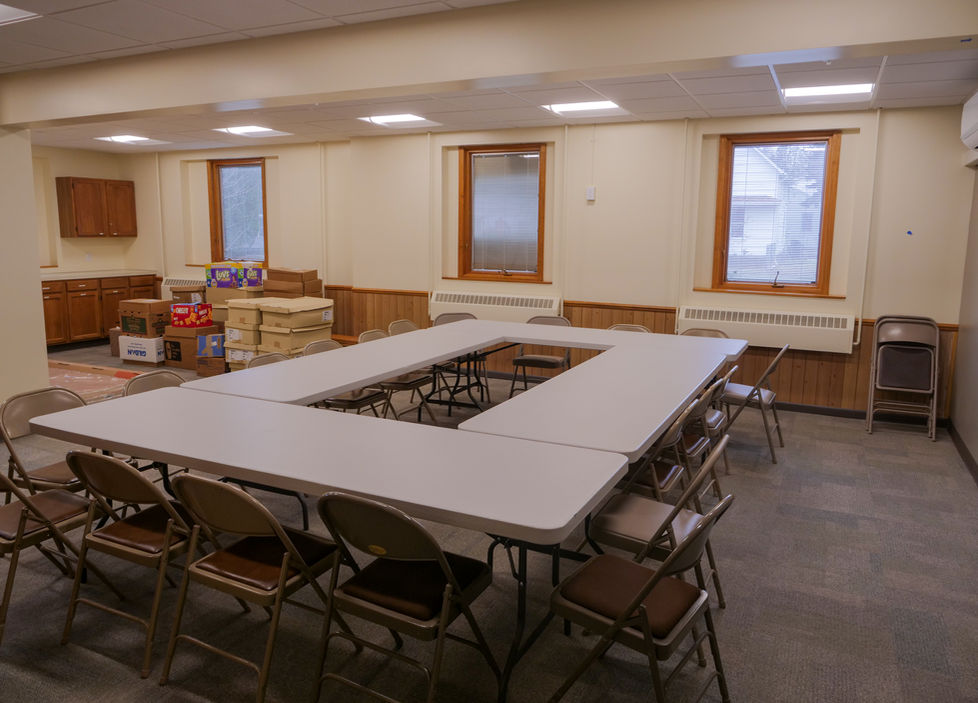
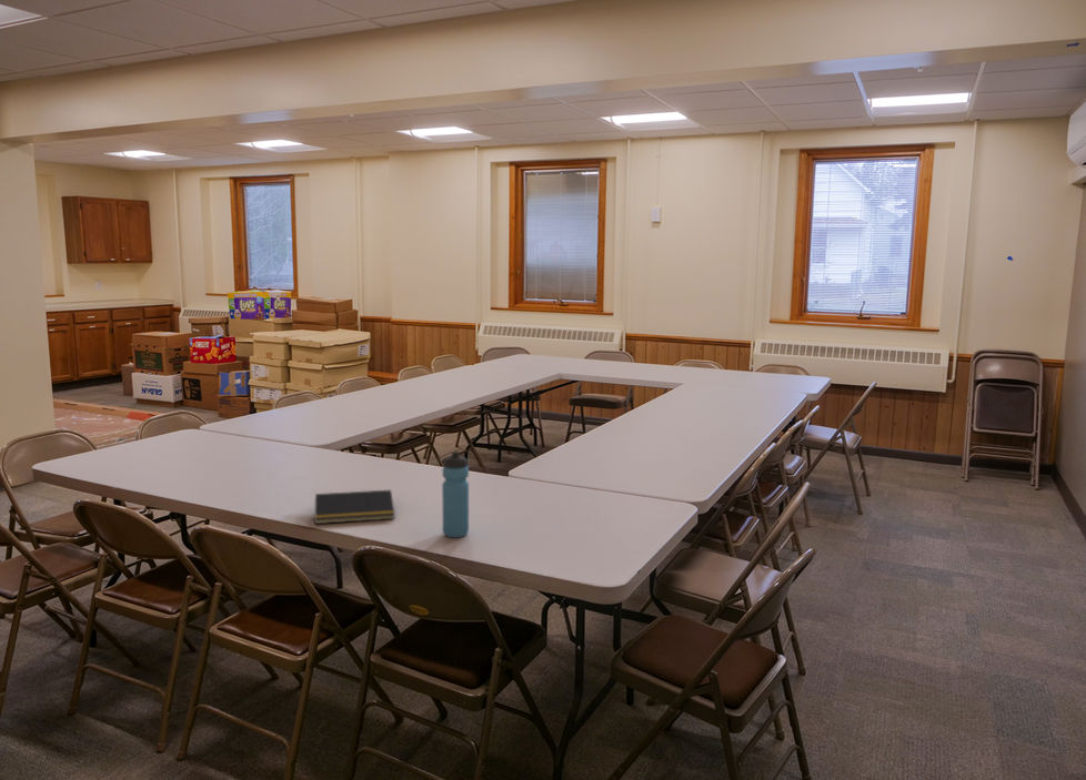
+ water bottle [441,450,470,538]
+ notepad [313,489,395,525]
